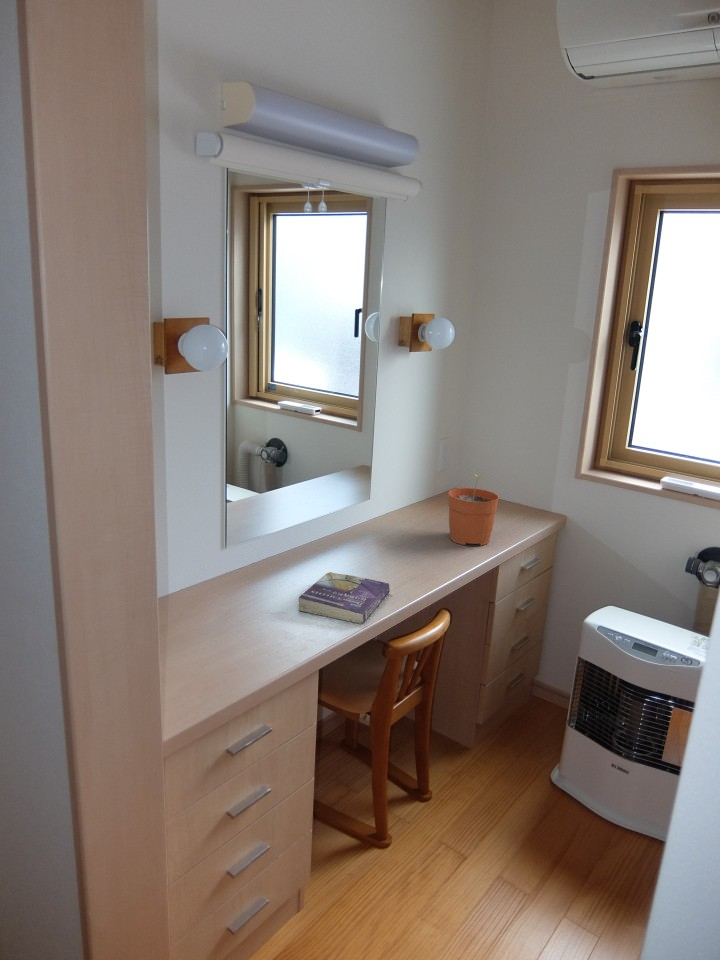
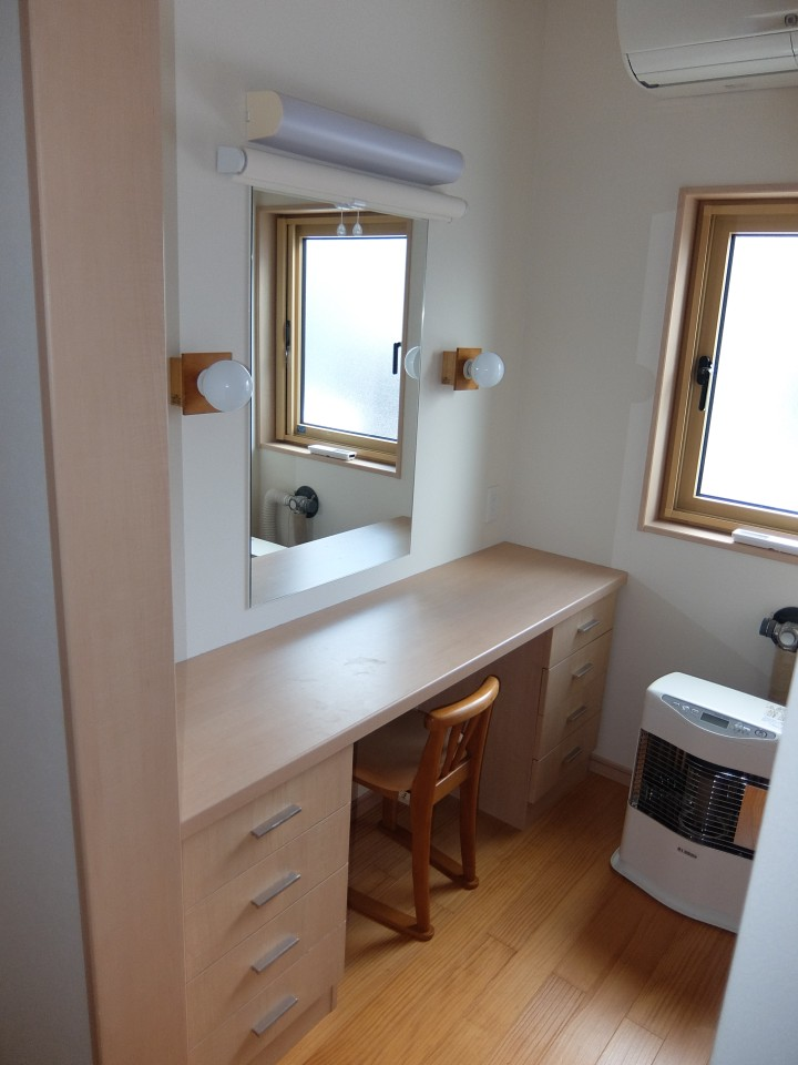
- plant pot [447,473,500,547]
- book [297,571,391,625]
